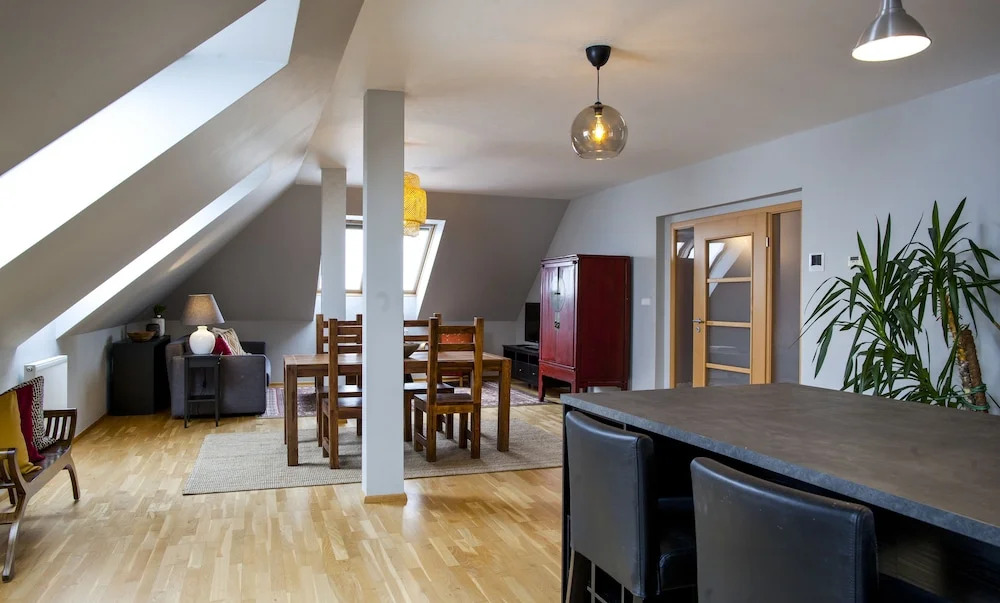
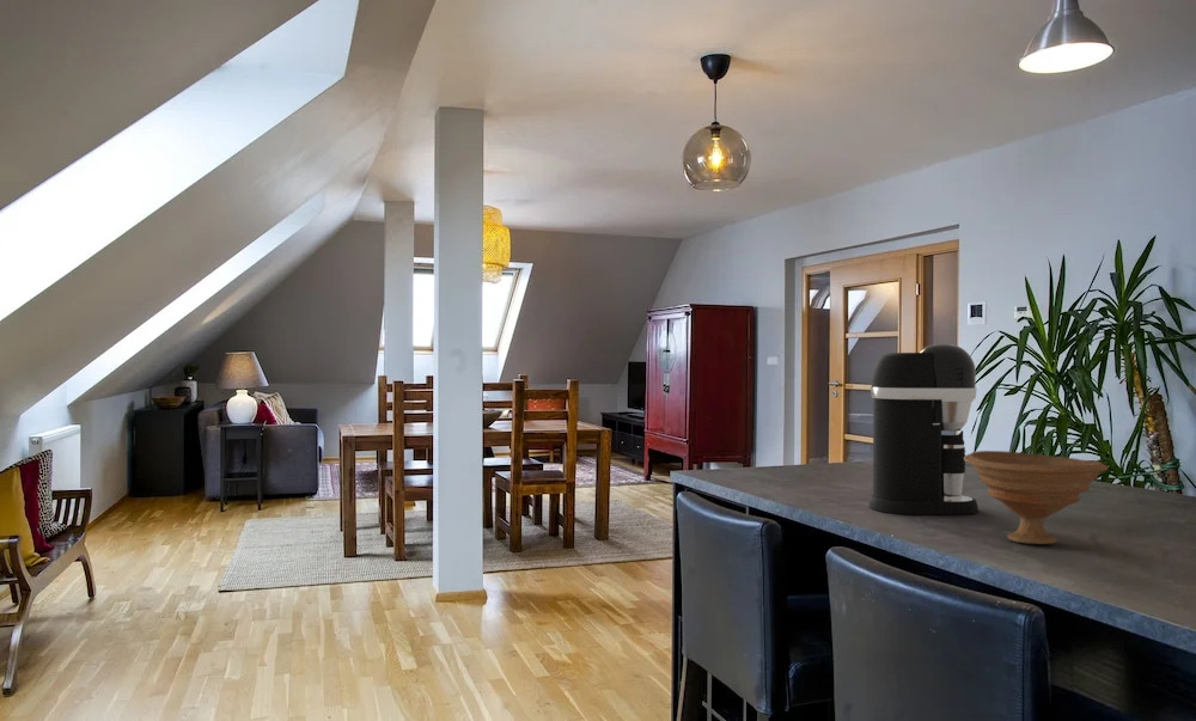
+ bowl [964,450,1109,545]
+ coffee maker [867,343,980,515]
